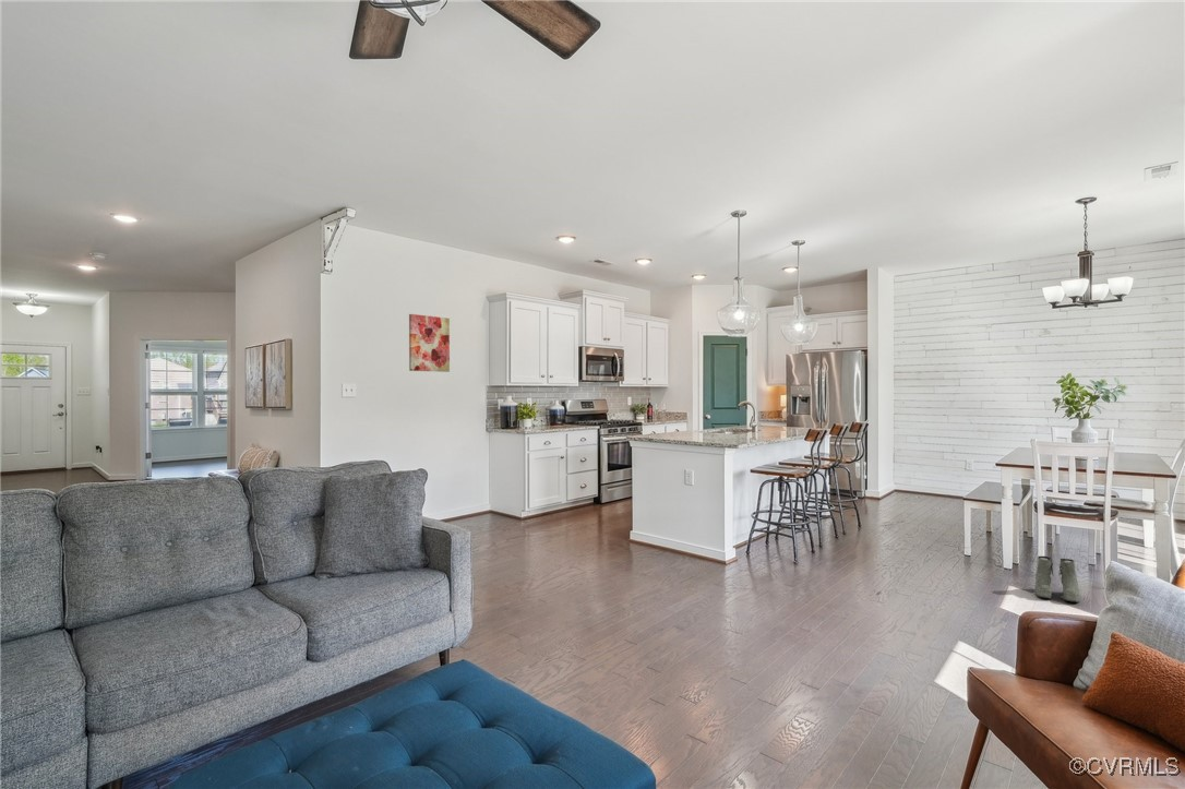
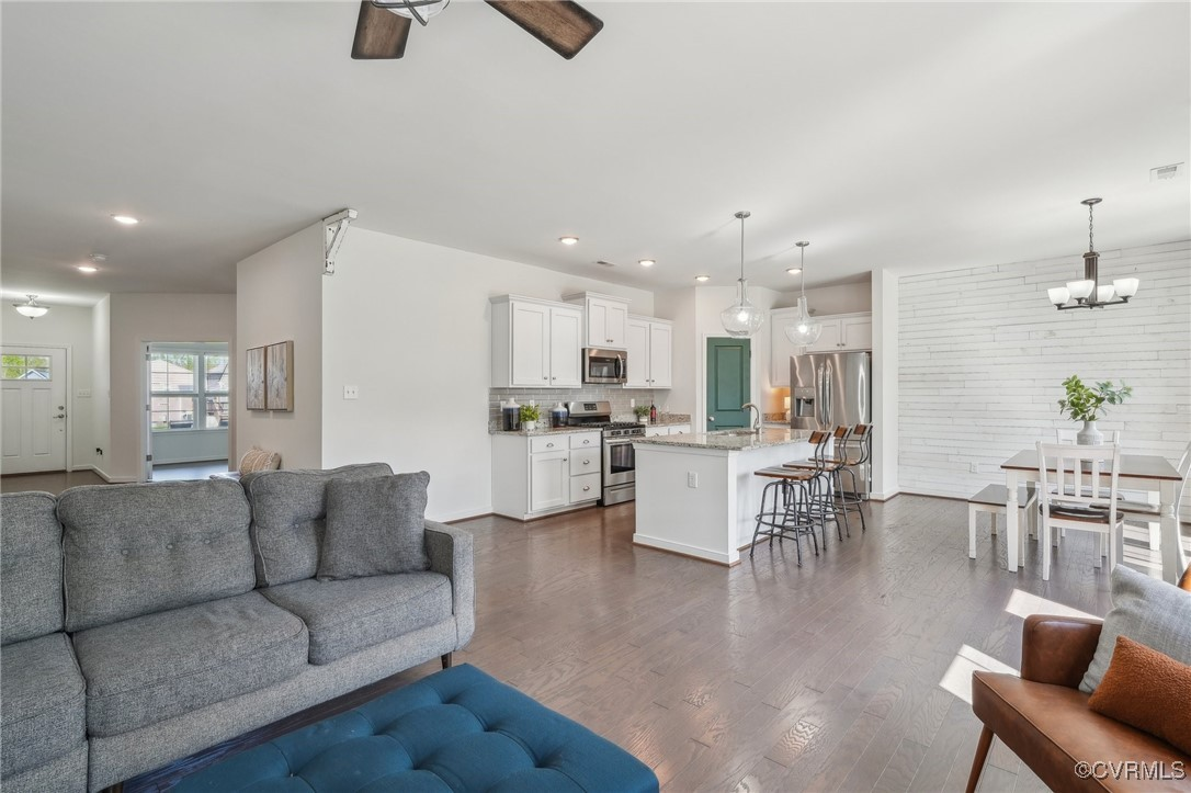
- wall art [408,313,451,373]
- boots [1033,555,1080,603]
